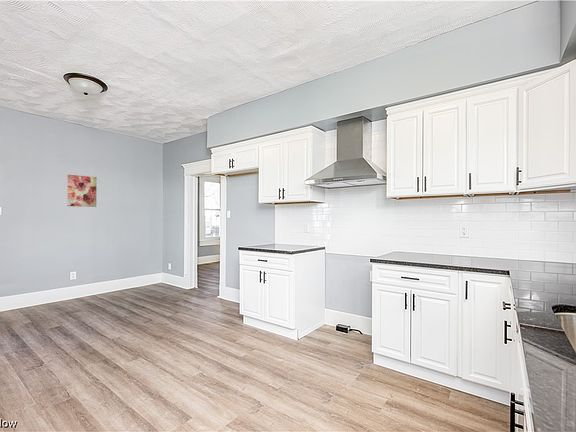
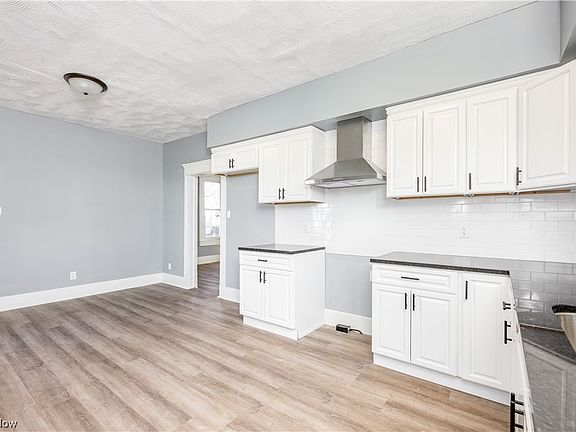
- wall art [66,174,97,208]
